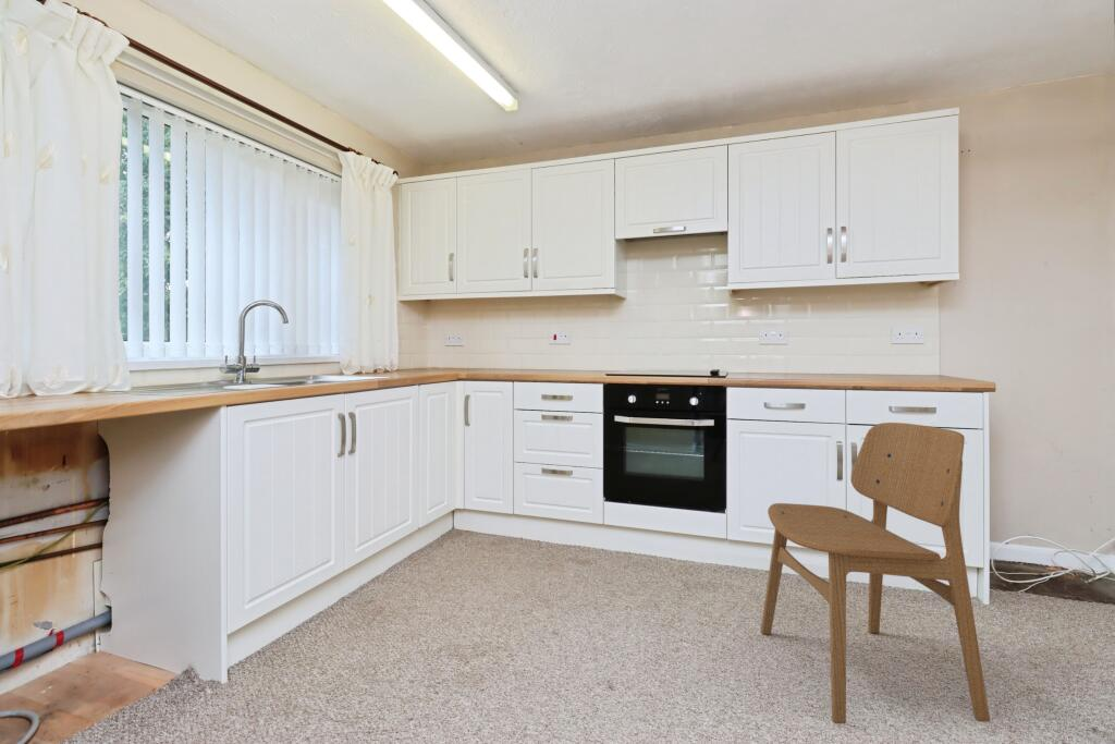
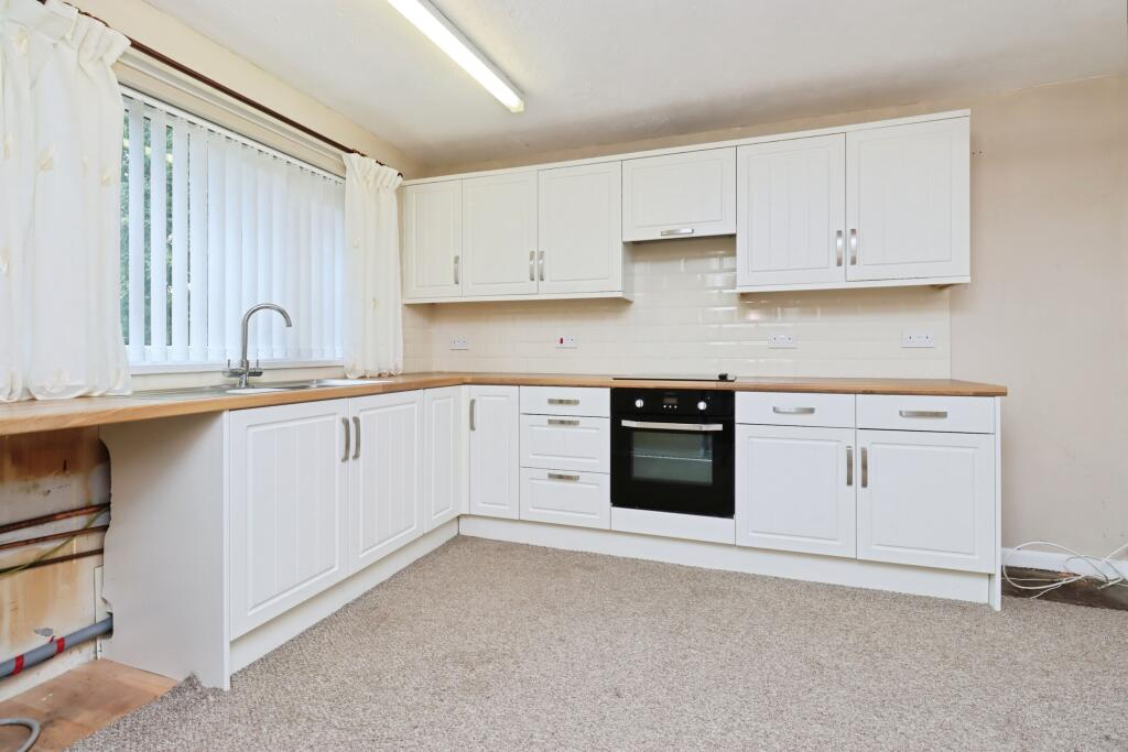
- dining chair [760,422,991,724]
